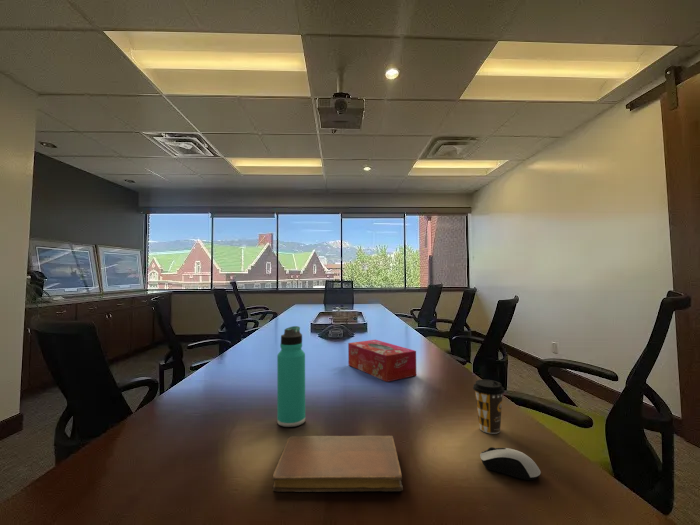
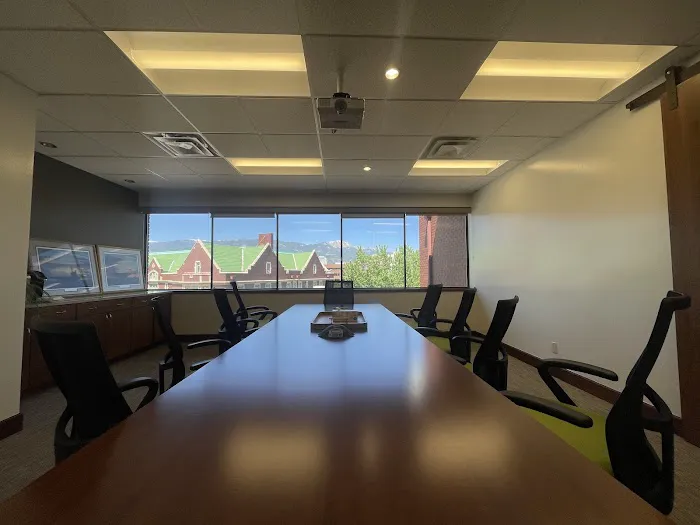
- tissue box [347,339,417,383]
- computer mouse [479,446,542,481]
- thermos bottle [276,325,306,428]
- coffee cup [472,379,506,435]
- notebook [272,435,404,493]
